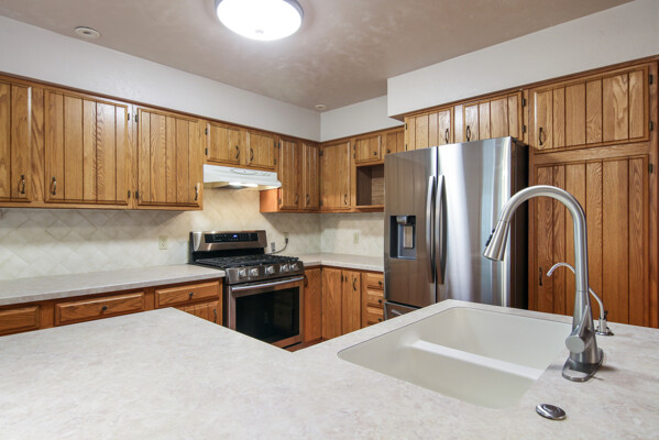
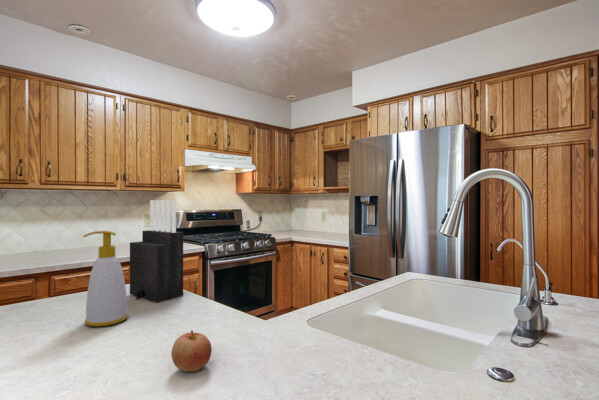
+ apple [170,329,213,373]
+ knife block [129,199,184,303]
+ soap bottle [82,230,129,327]
